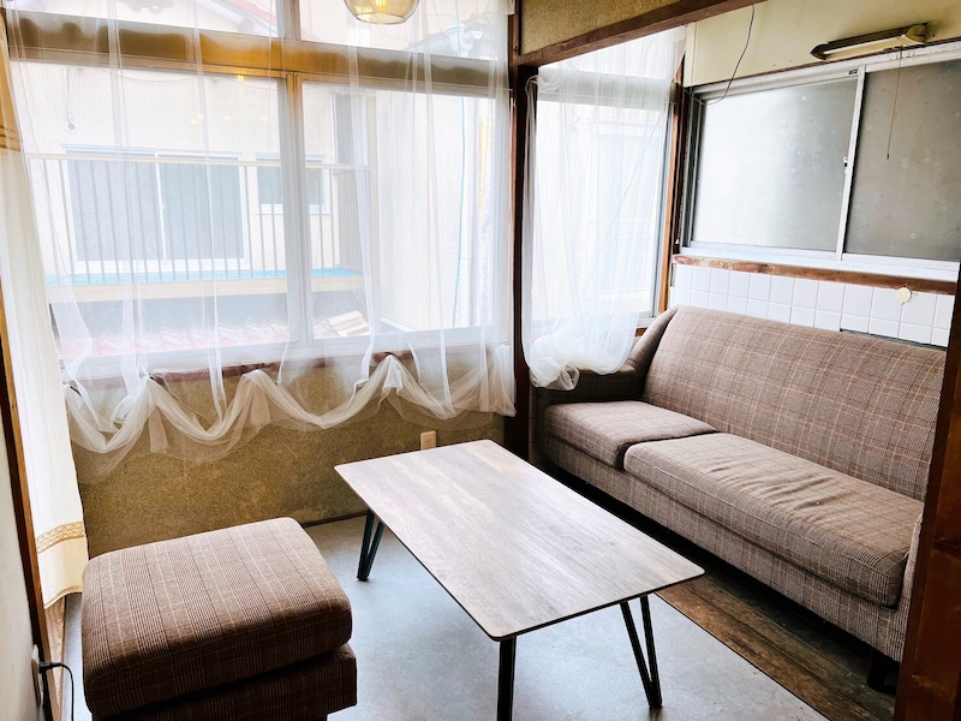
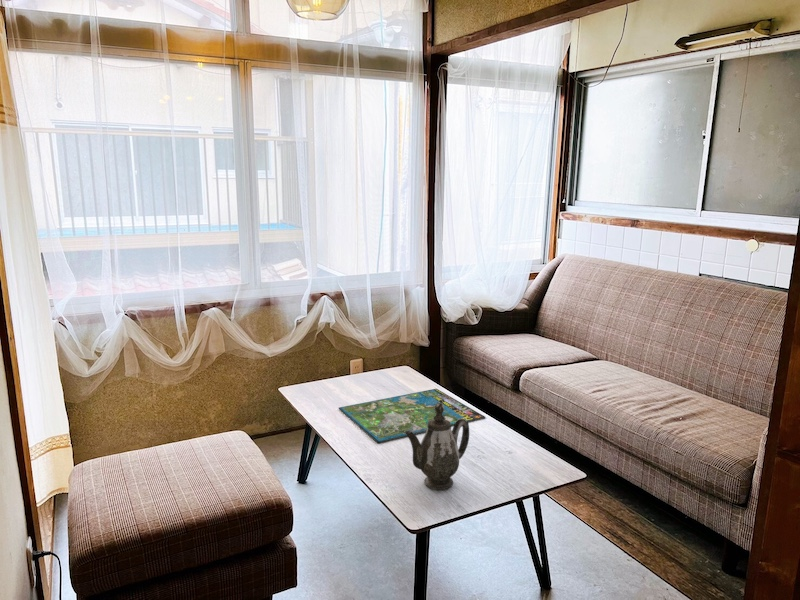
+ teapot [404,402,470,491]
+ board game [338,388,486,444]
